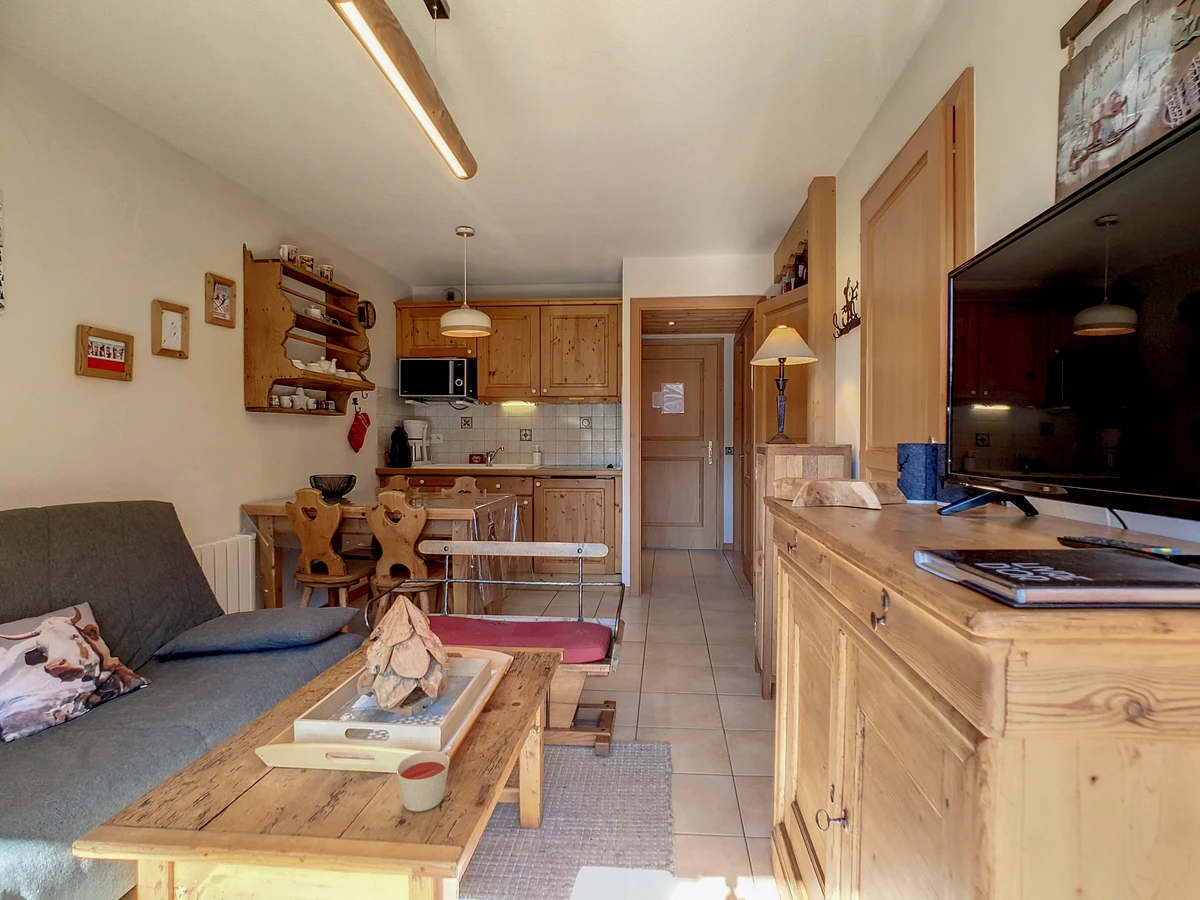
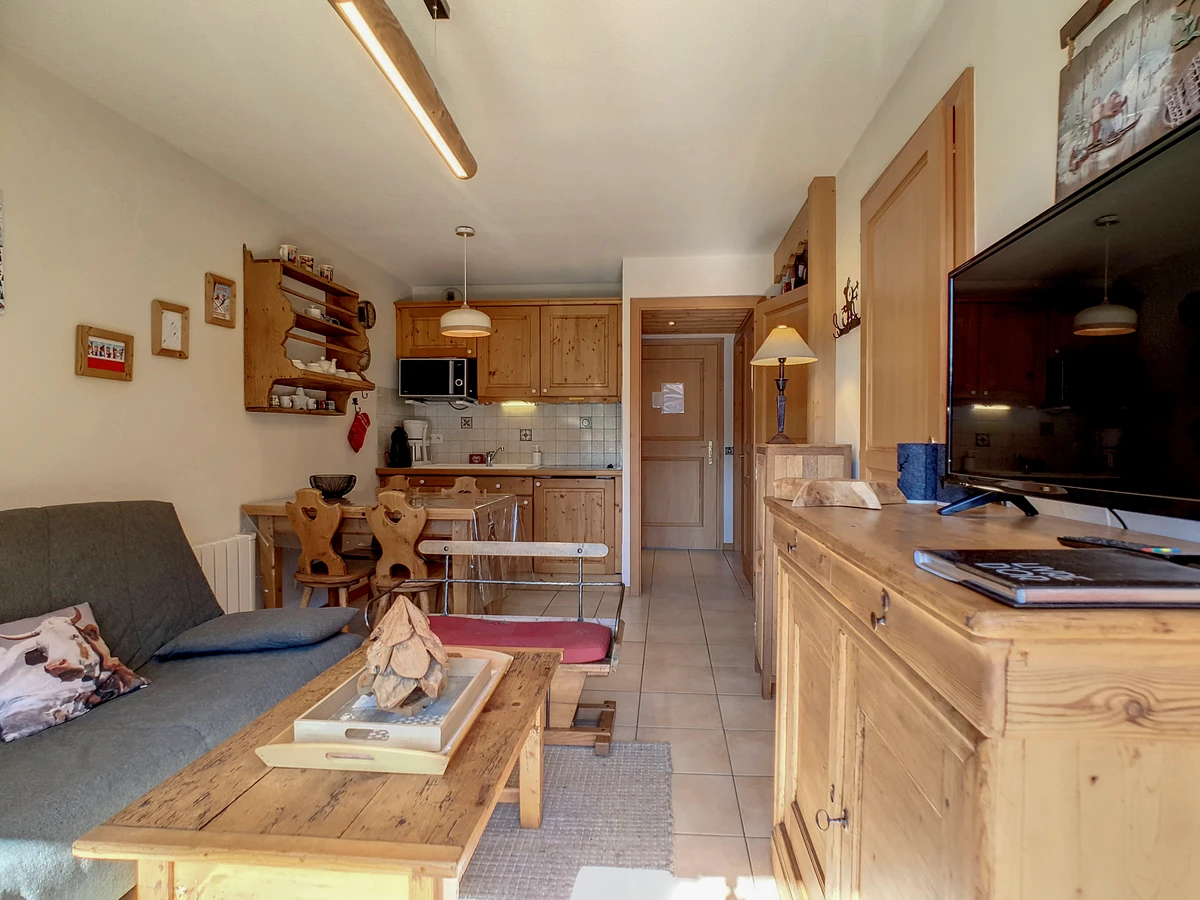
- candle [396,750,450,813]
